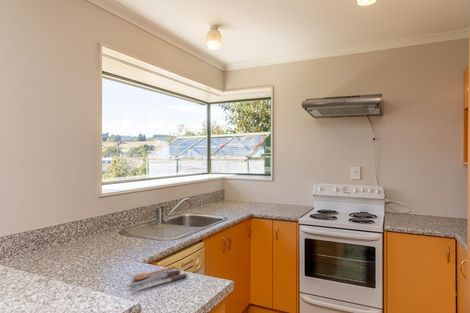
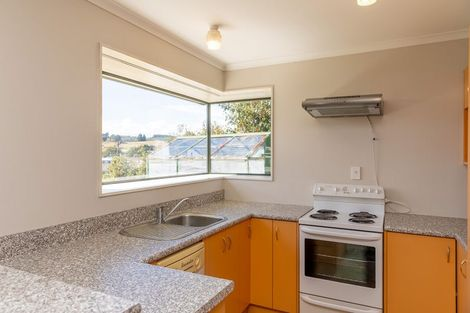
- spoon [125,265,188,293]
